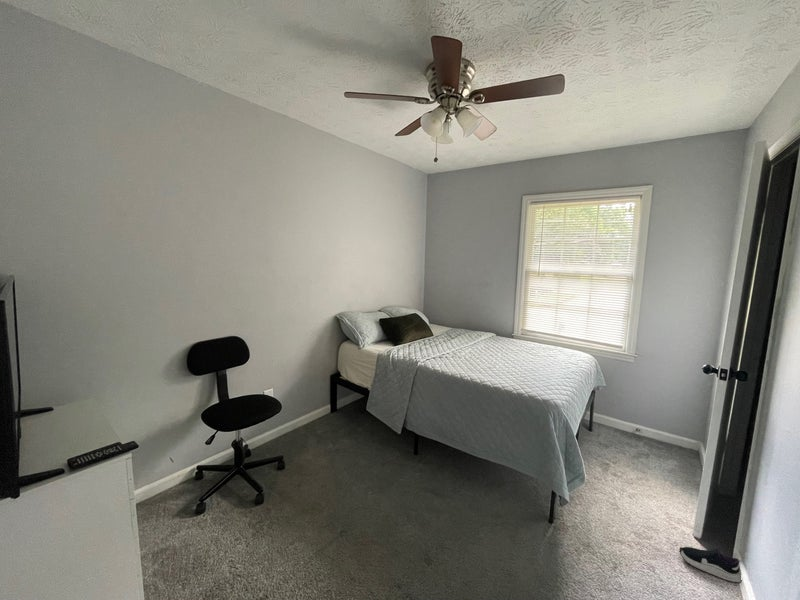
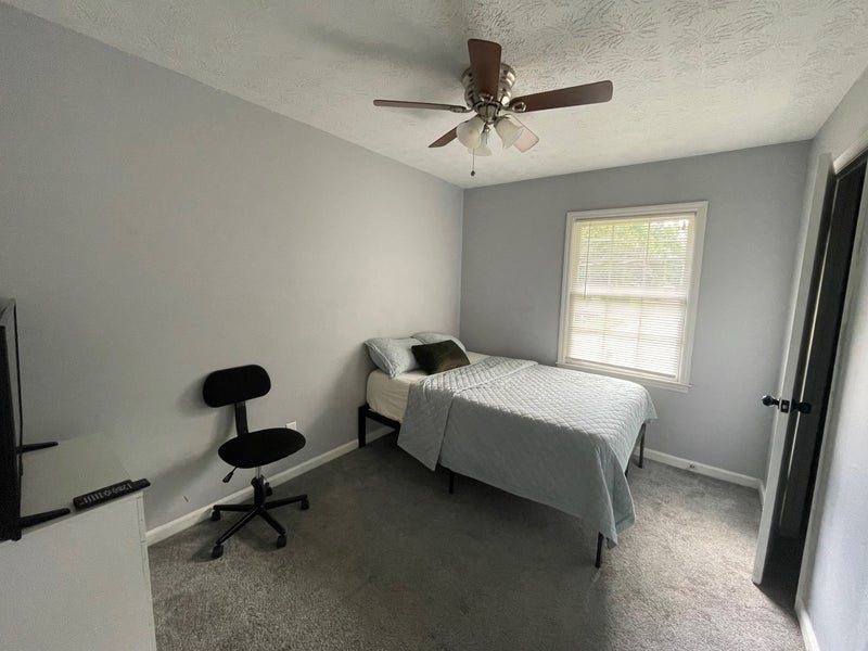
- shoe [678,546,743,585]
